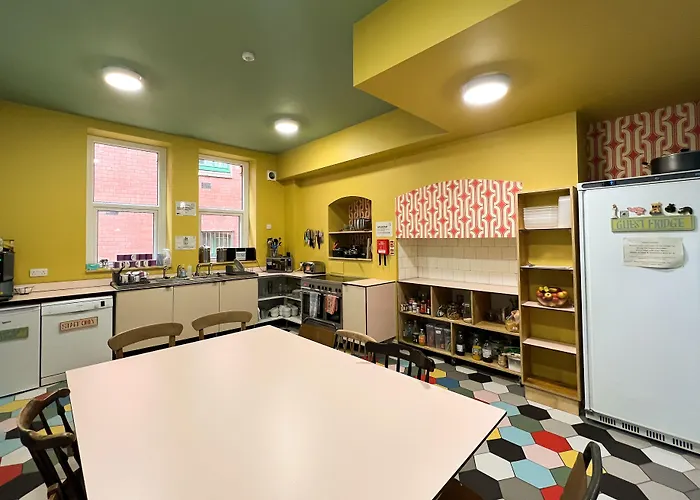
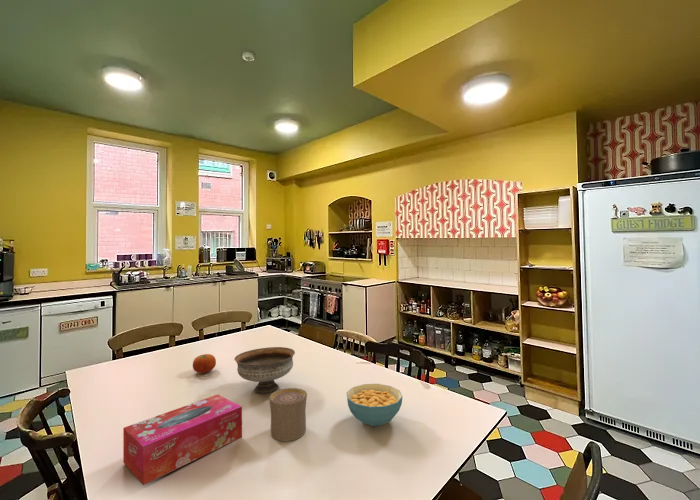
+ cup [268,387,308,442]
+ tissue box [122,394,243,486]
+ fruit [192,353,217,374]
+ bowl [233,346,296,394]
+ cereal bowl [346,383,404,427]
